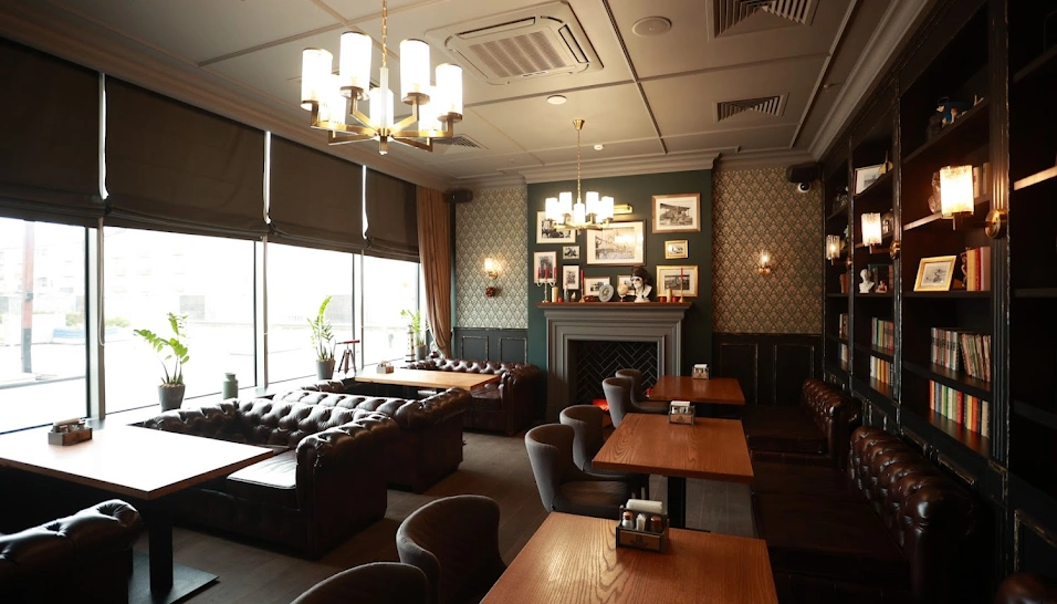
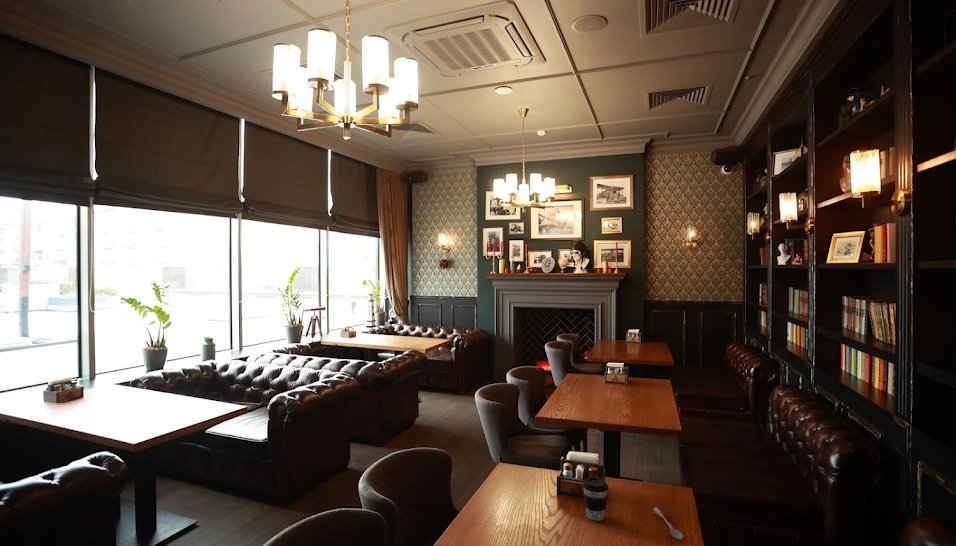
+ coffee cup [582,476,609,522]
+ soupspoon [653,506,684,540]
